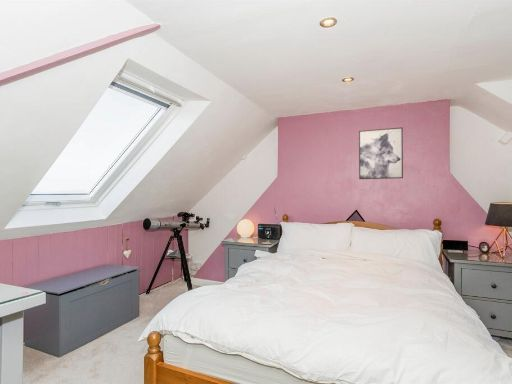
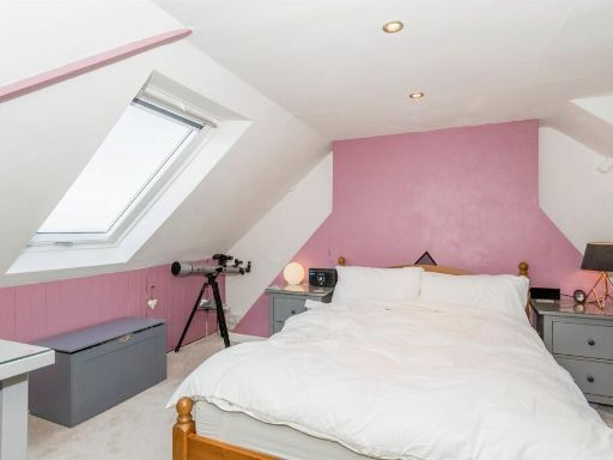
- wall art [358,126,404,180]
